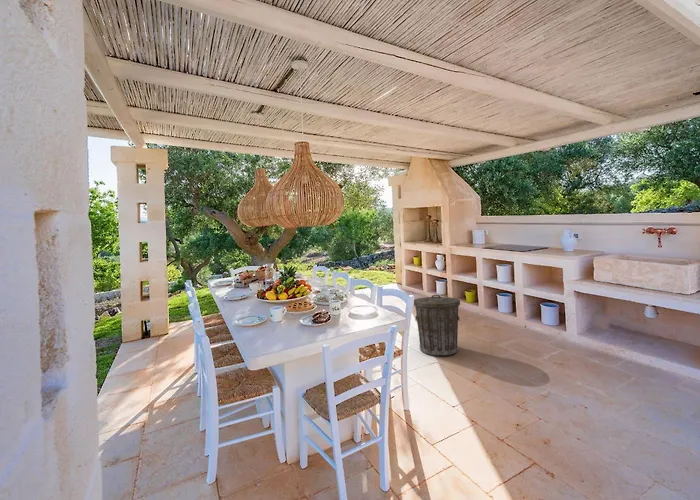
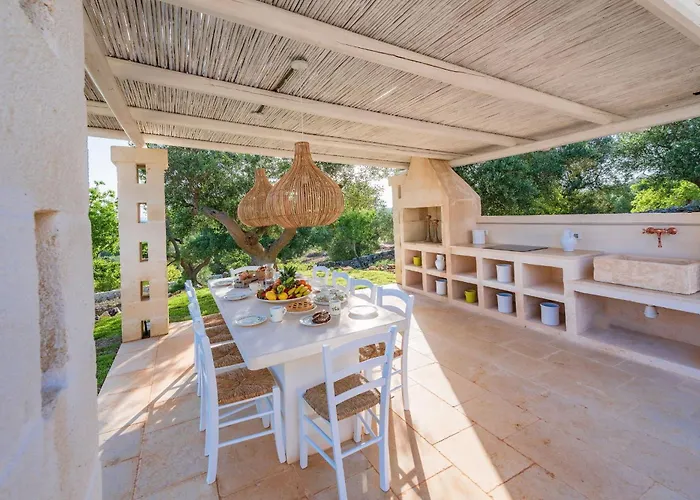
- trash can [413,294,461,356]
